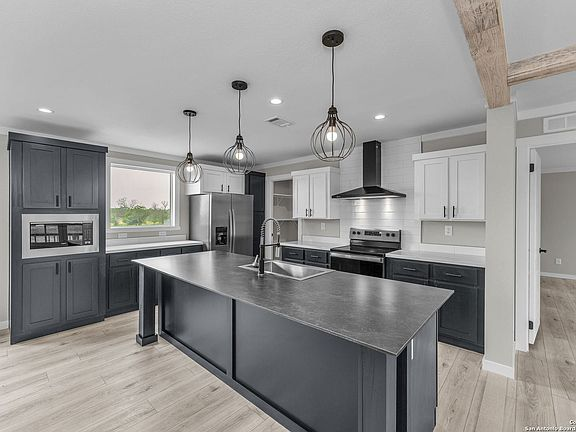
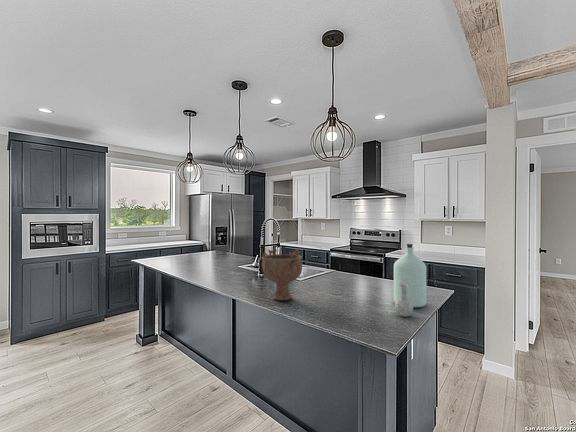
+ bottle [393,243,427,318]
+ decorative bowl [261,248,303,302]
